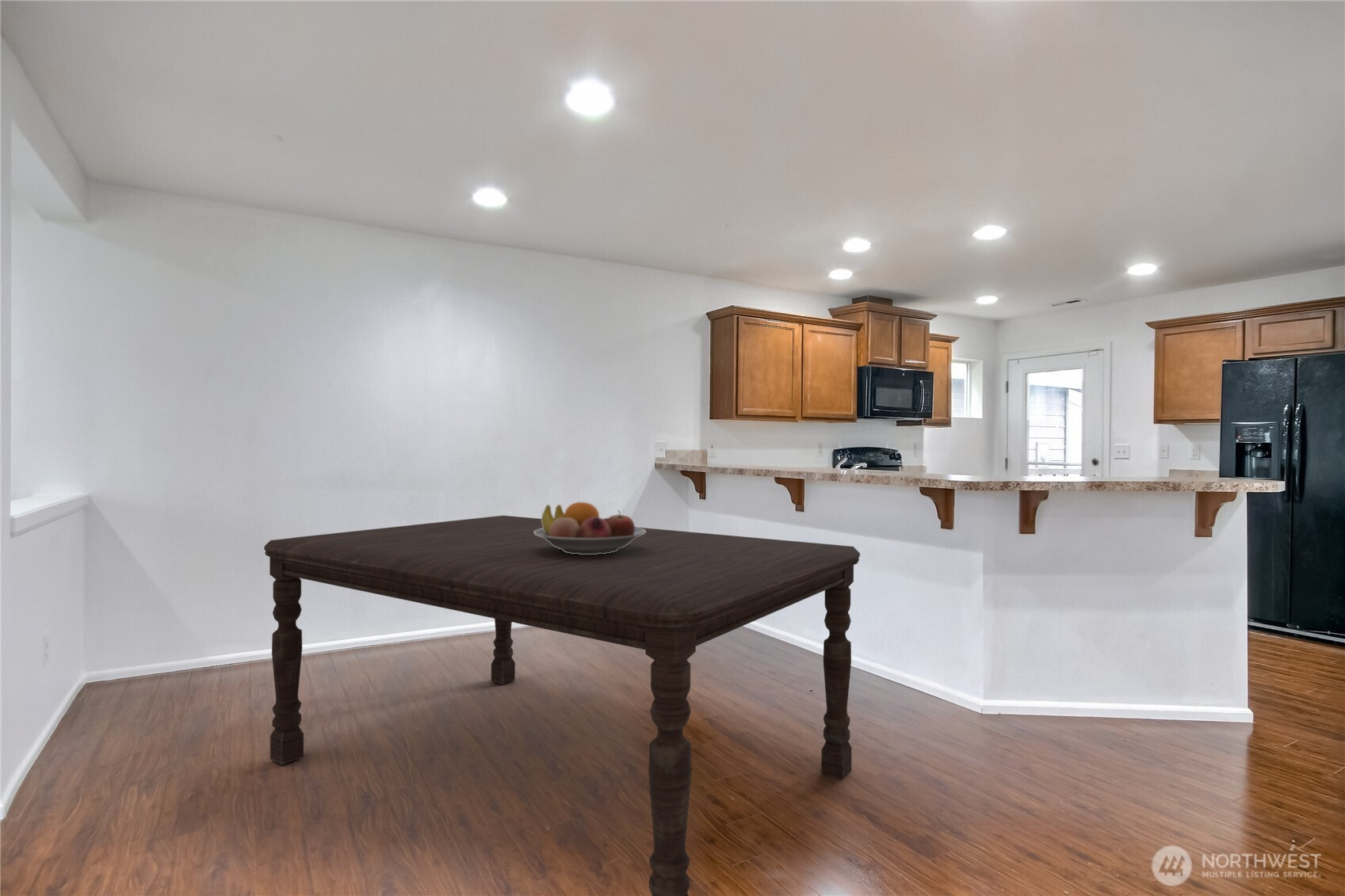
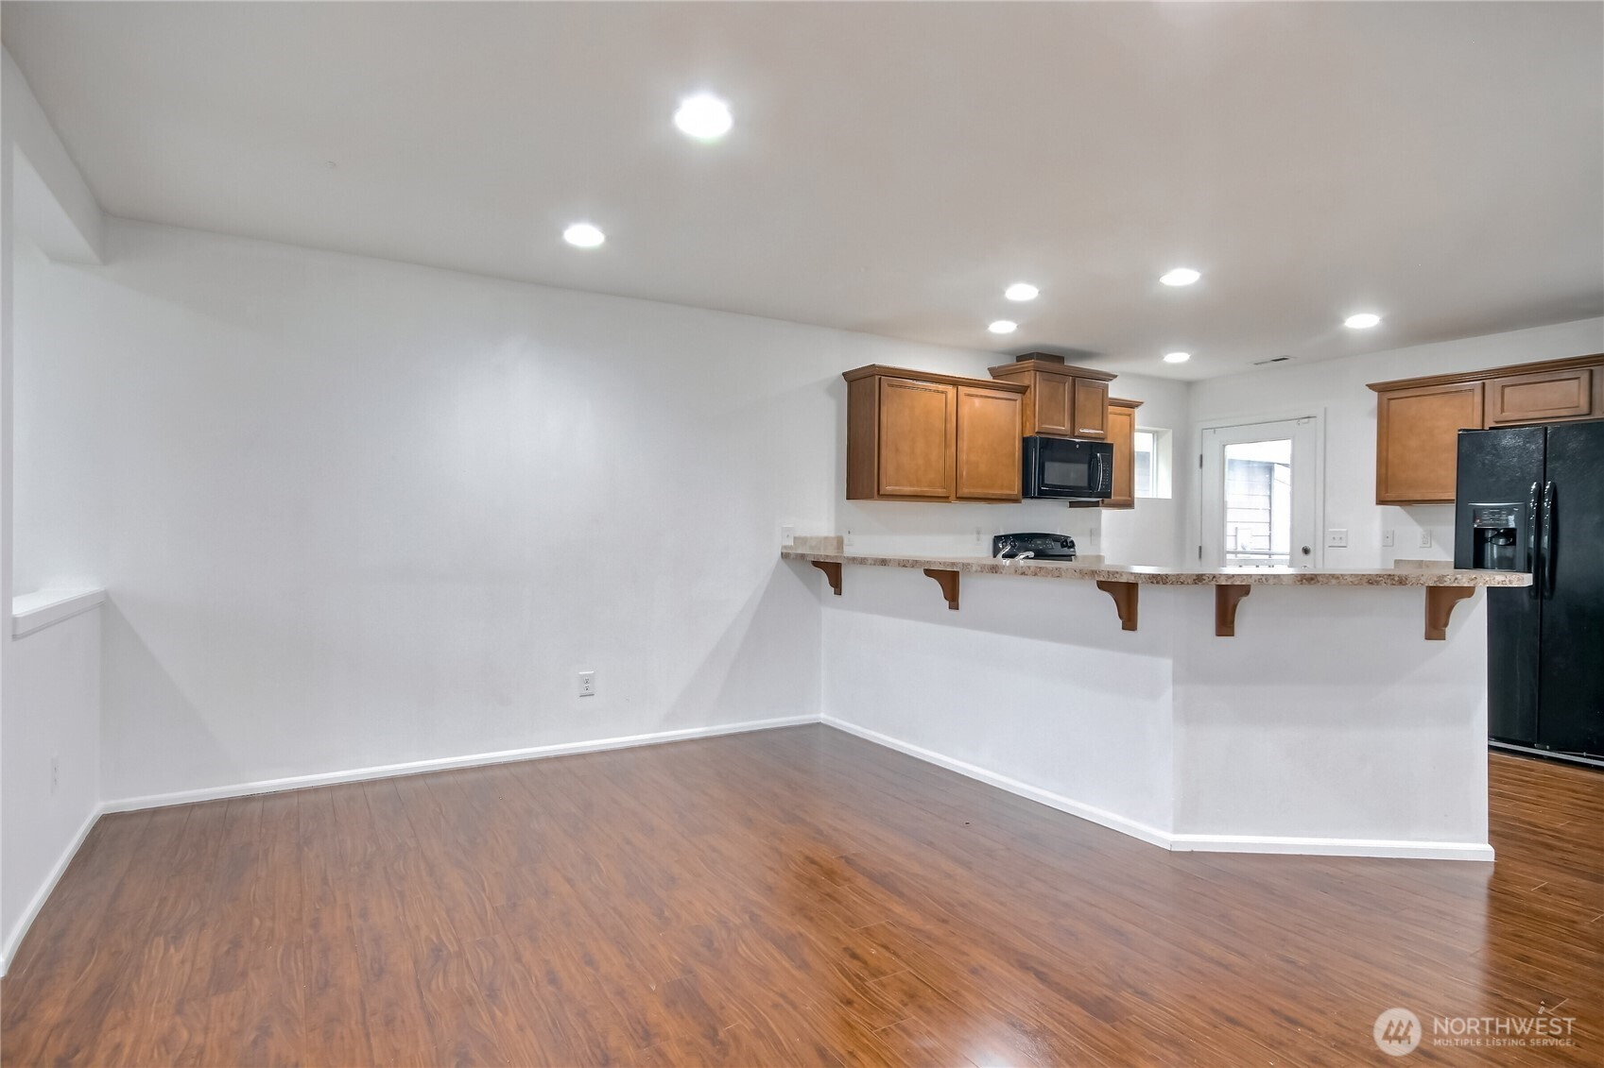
- dining table [263,515,861,896]
- fruit bowl [534,501,646,555]
